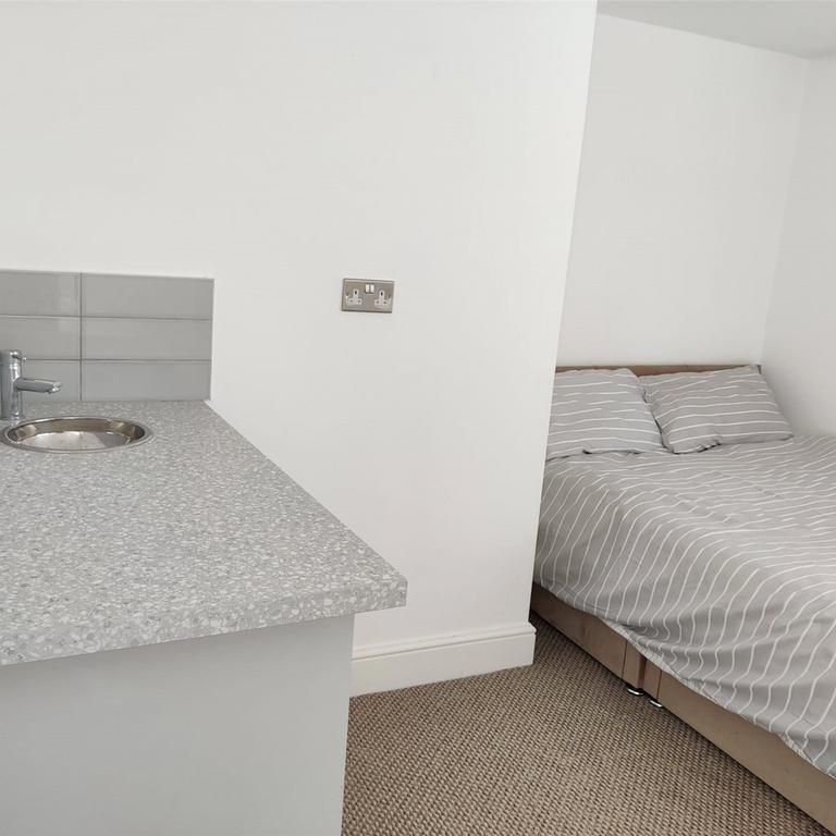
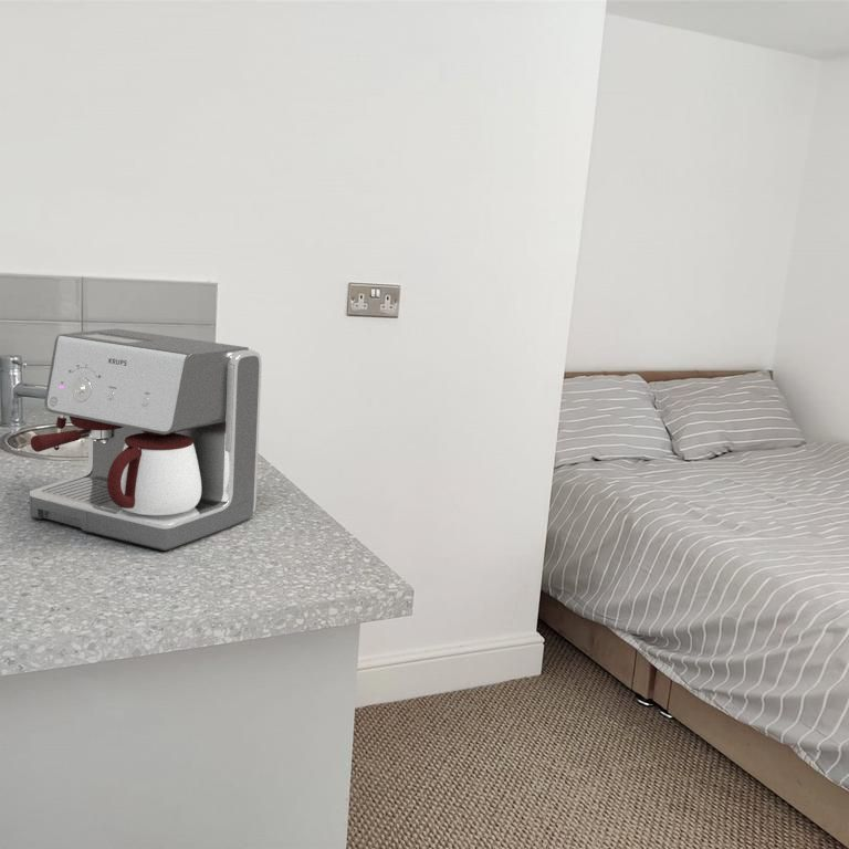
+ coffee maker [29,327,263,552]
